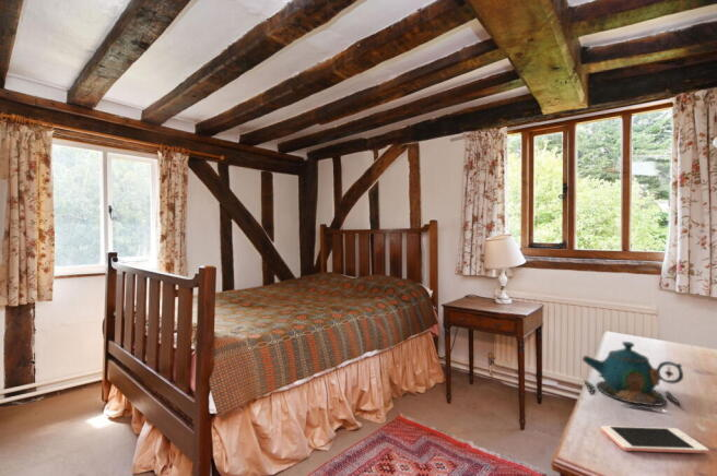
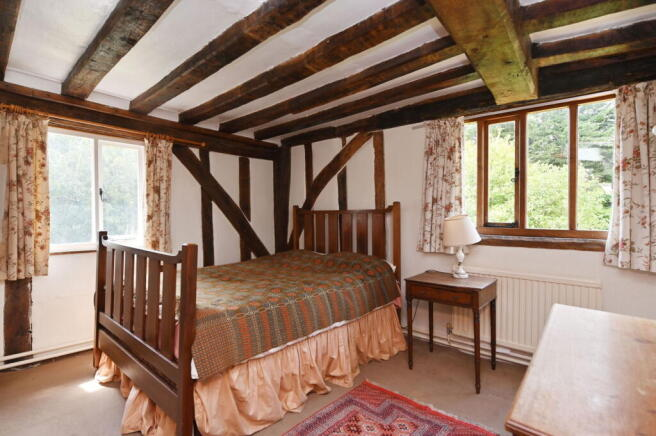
- cell phone [600,425,710,454]
- teapot [581,341,684,412]
